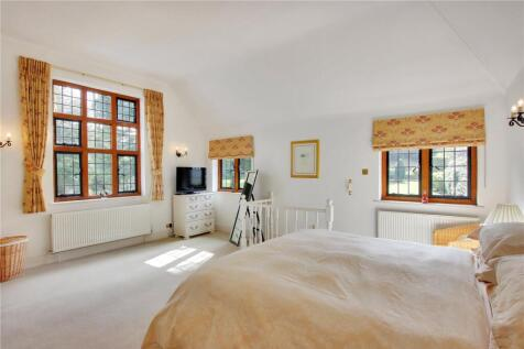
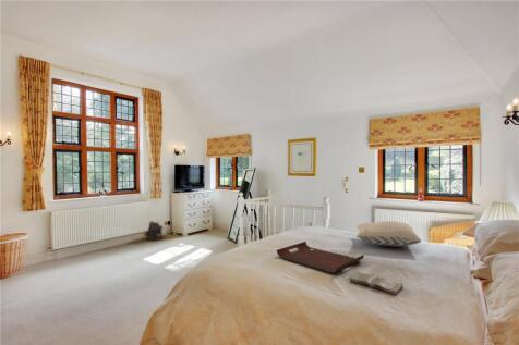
+ serving tray [276,241,365,274]
+ backpack [143,220,165,242]
+ diary [349,271,405,296]
+ pillow [355,220,422,247]
